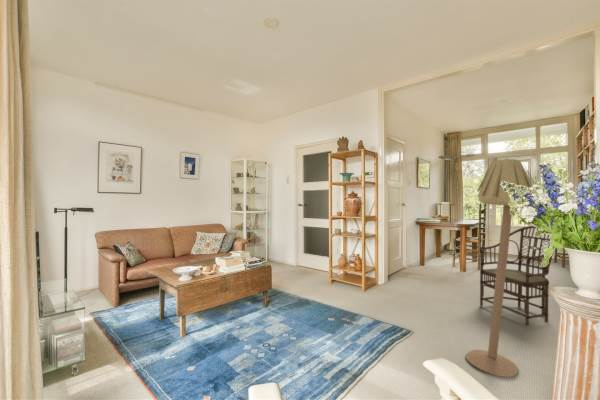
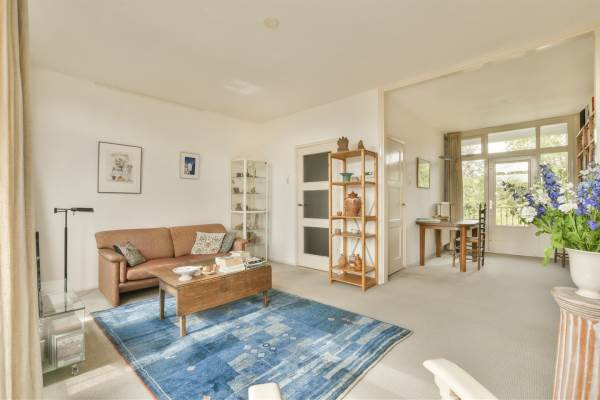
- armchair [479,225,555,327]
- floor lamp [464,156,535,378]
